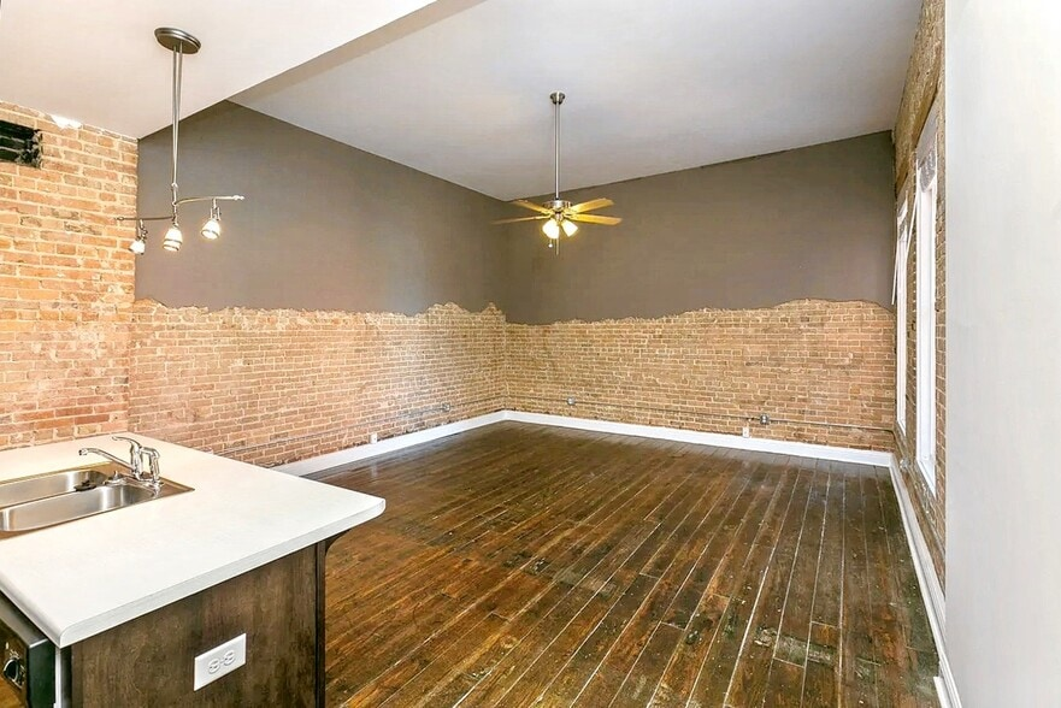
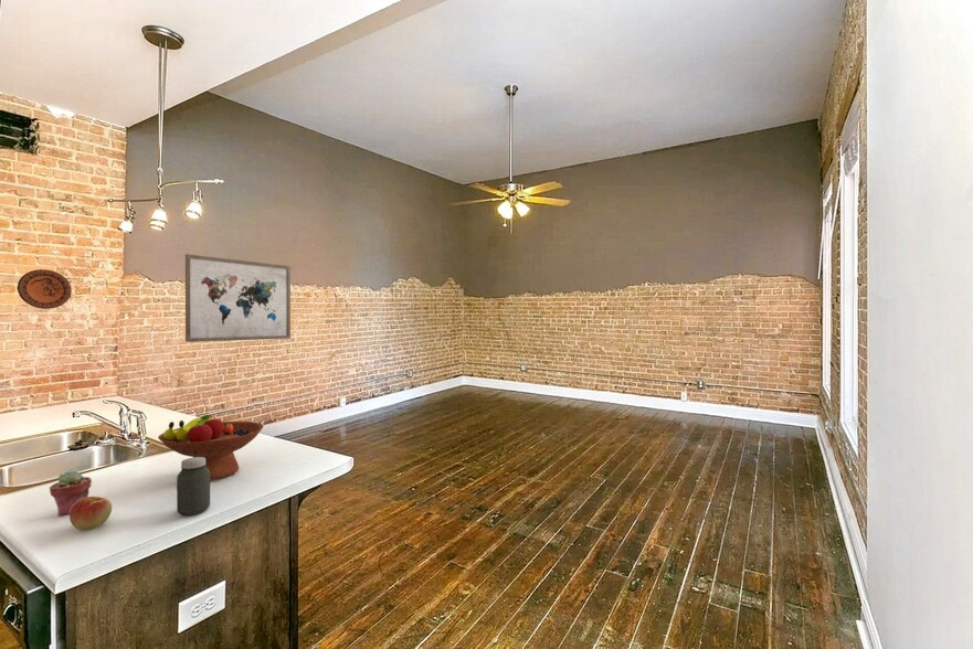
+ decorative plate [17,268,73,310]
+ wall art [184,253,292,343]
+ jar [176,457,211,517]
+ fruit bowl [157,414,265,481]
+ apple [68,496,113,531]
+ potted succulent [49,470,93,517]
